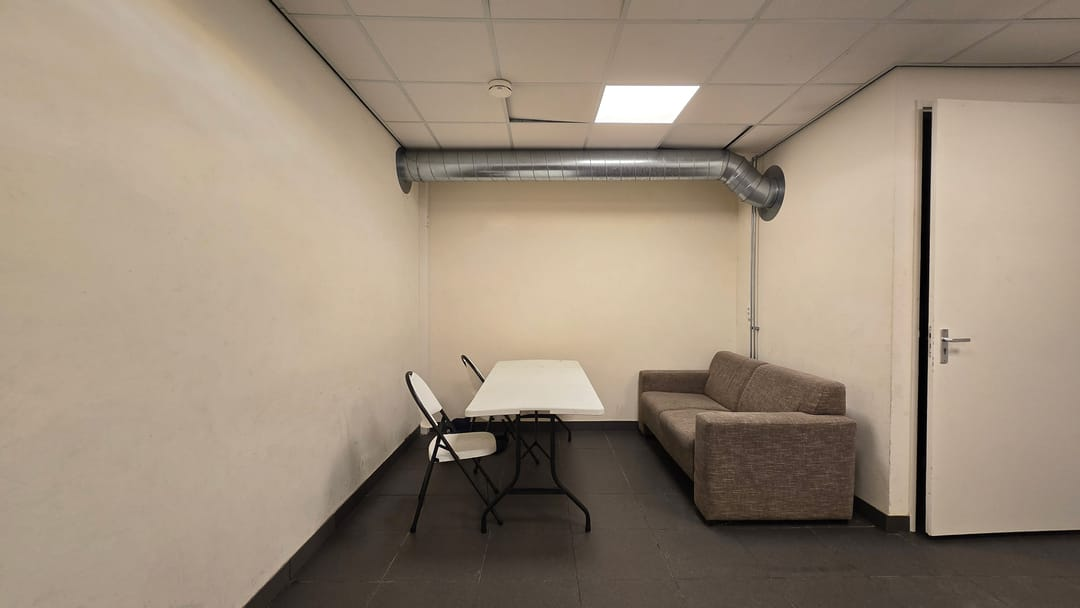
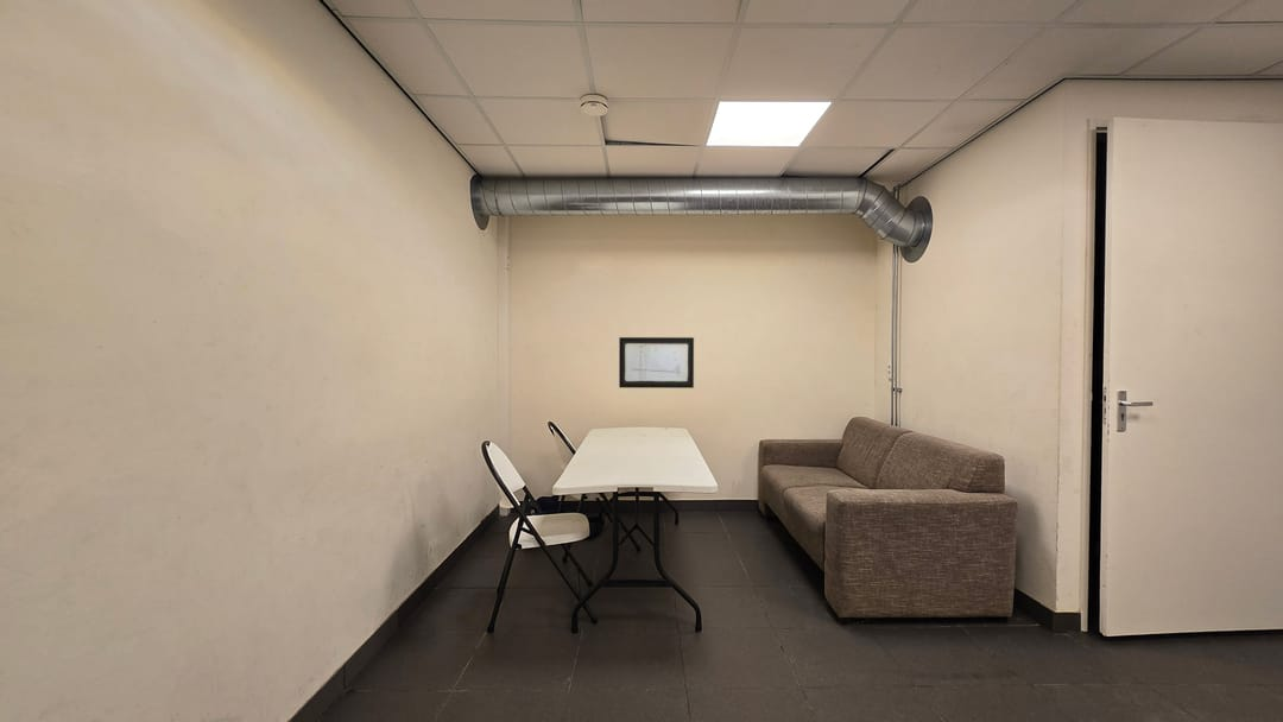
+ wall art [618,336,695,390]
